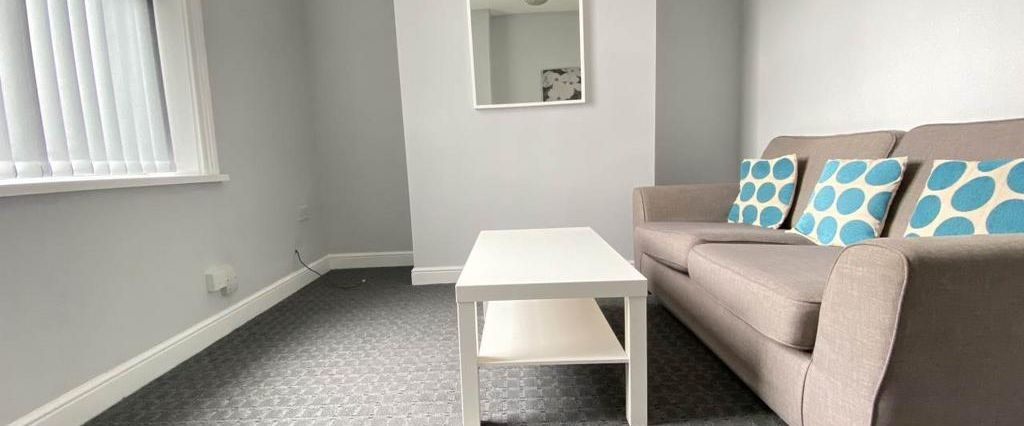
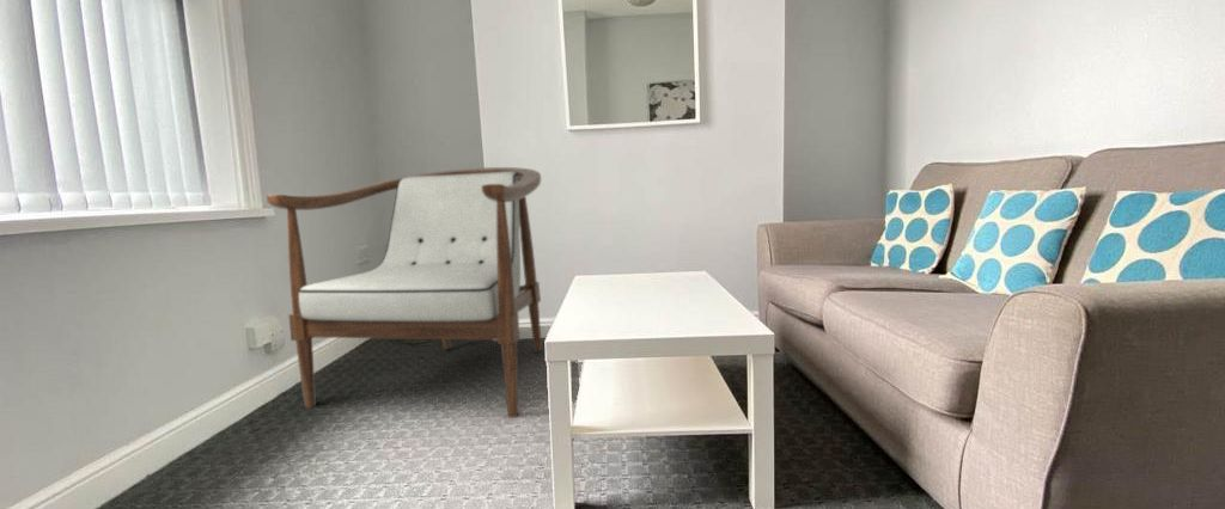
+ armchair [266,166,543,419]
